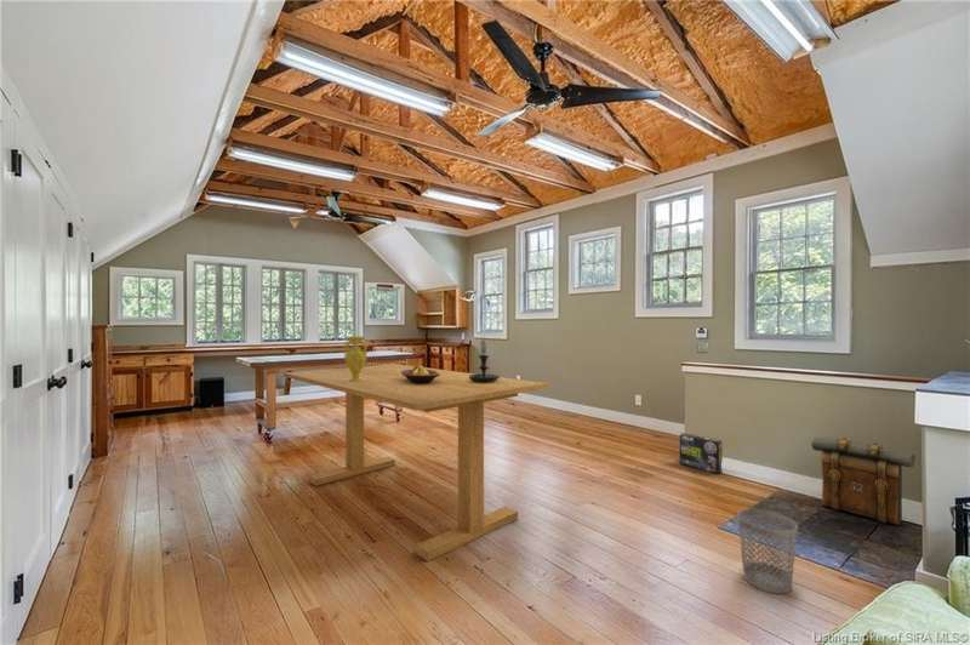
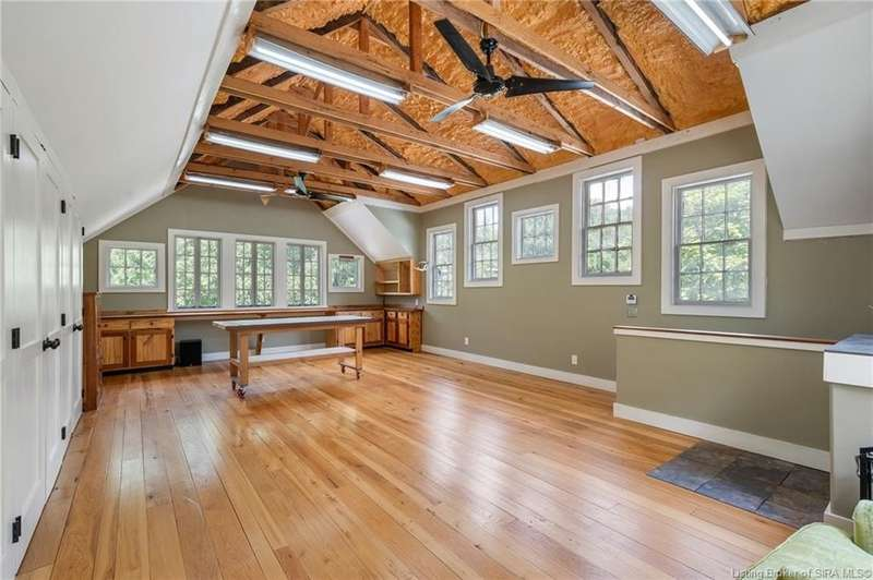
- dining table [283,363,549,563]
- candle holder [469,335,502,383]
- backpack [810,436,917,526]
- box [679,432,724,475]
- wastebasket [737,508,799,595]
- vase [342,335,370,382]
- fruit bowl [401,364,440,384]
